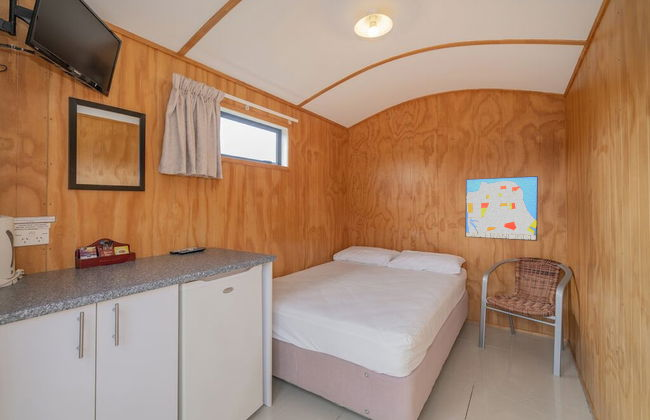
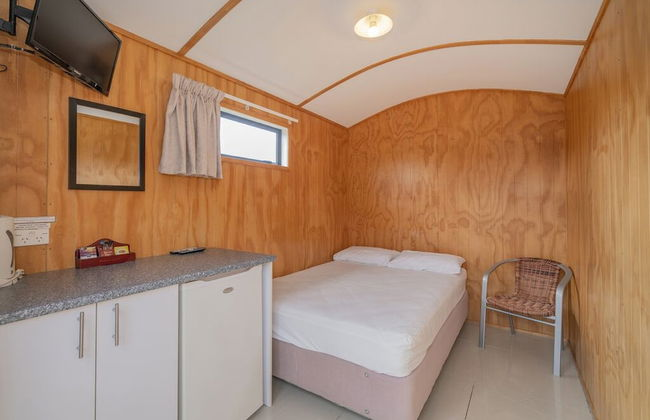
- wall art [464,175,539,242]
